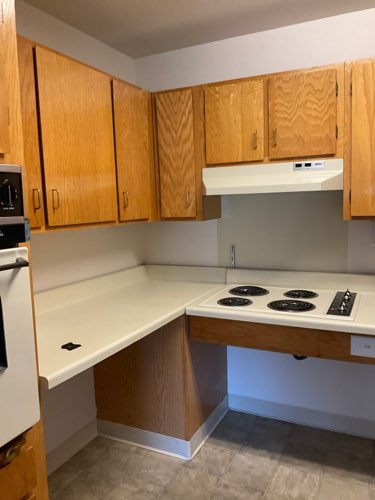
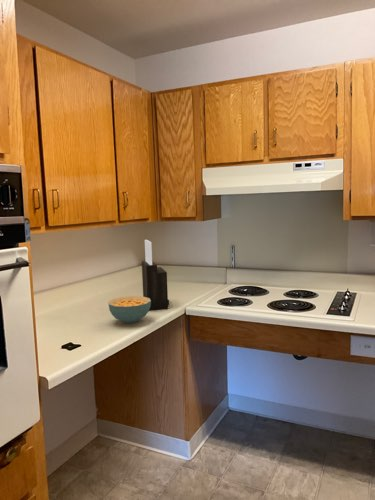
+ cereal bowl [107,295,151,324]
+ knife block [141,239,170,311]
